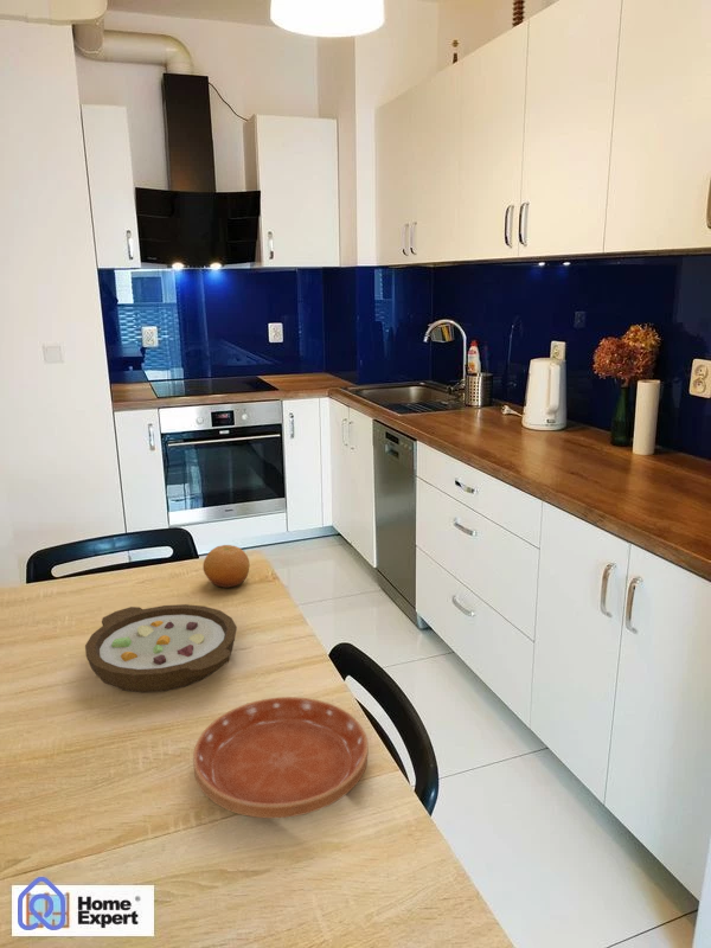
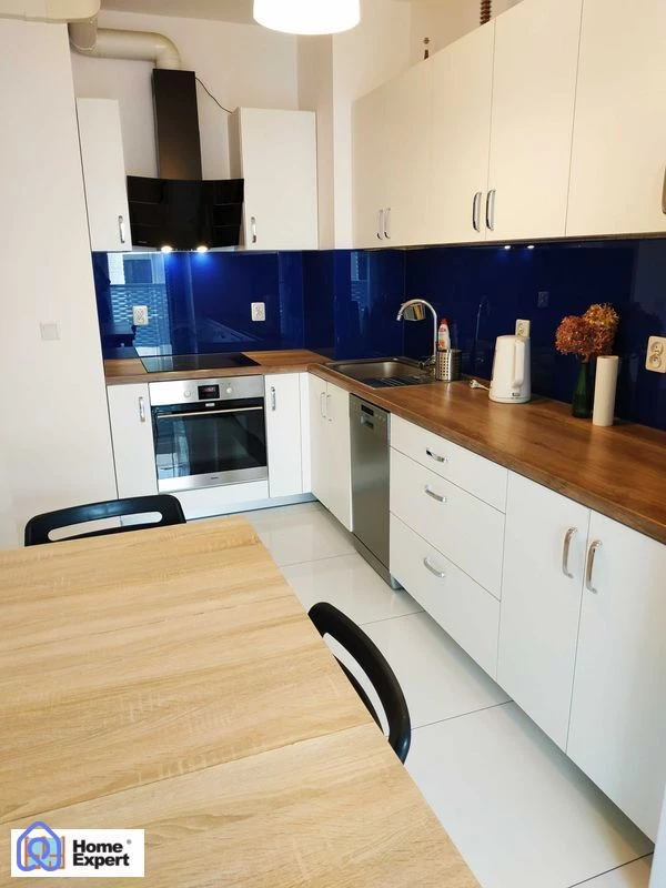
- bowl [84,603,238,694]
- fruit [201,544,251,589]
- saucer [192,696,370,819]
